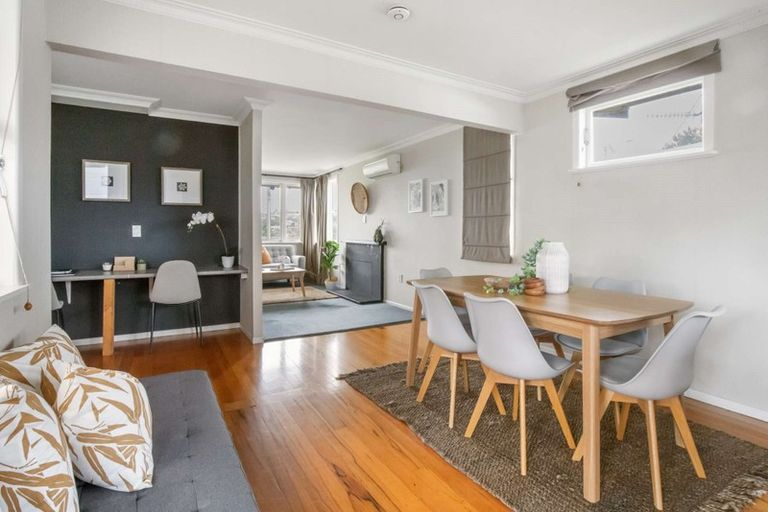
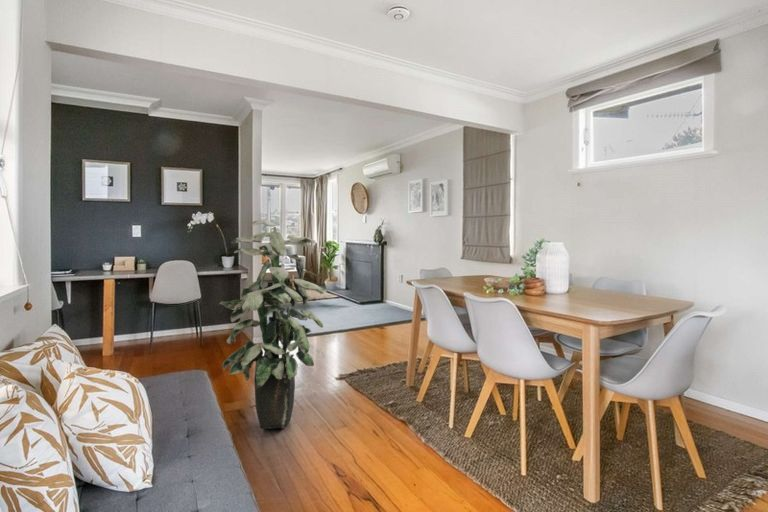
+ indoor plant [218,219,325,430]
